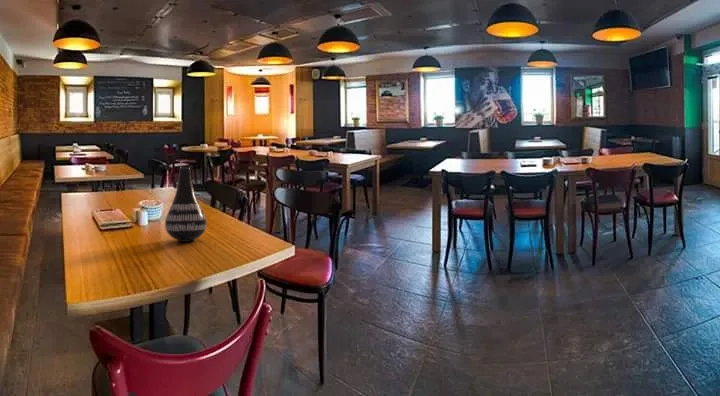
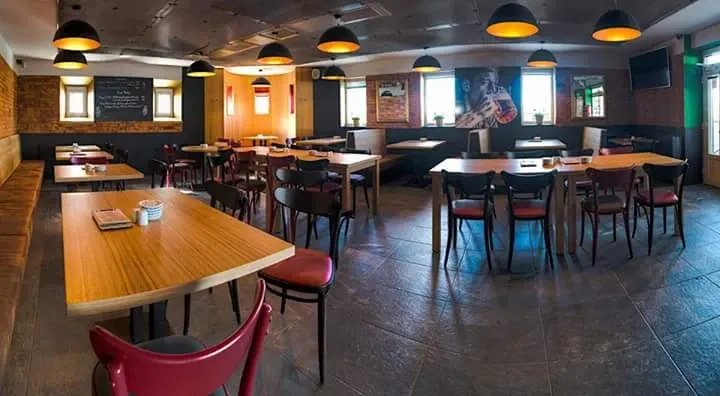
- vase [164,167,208,243]
